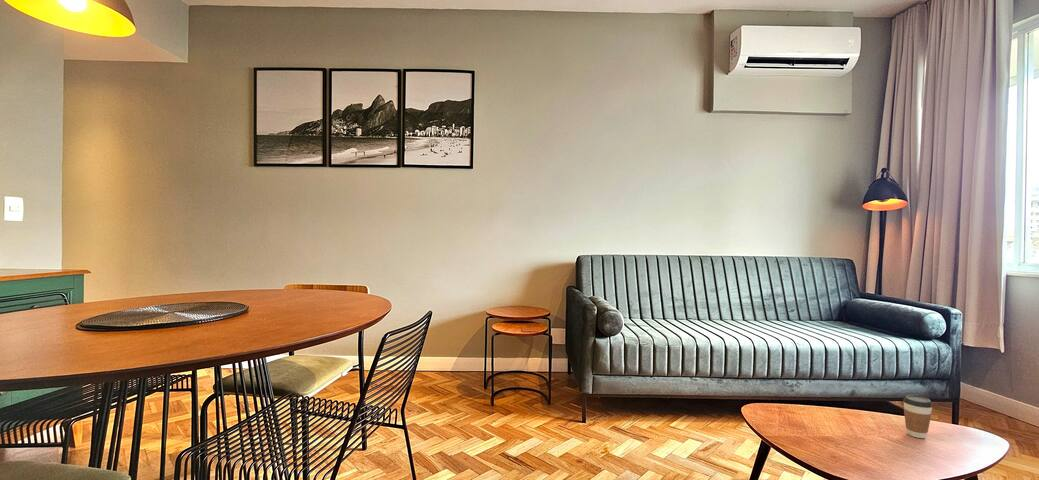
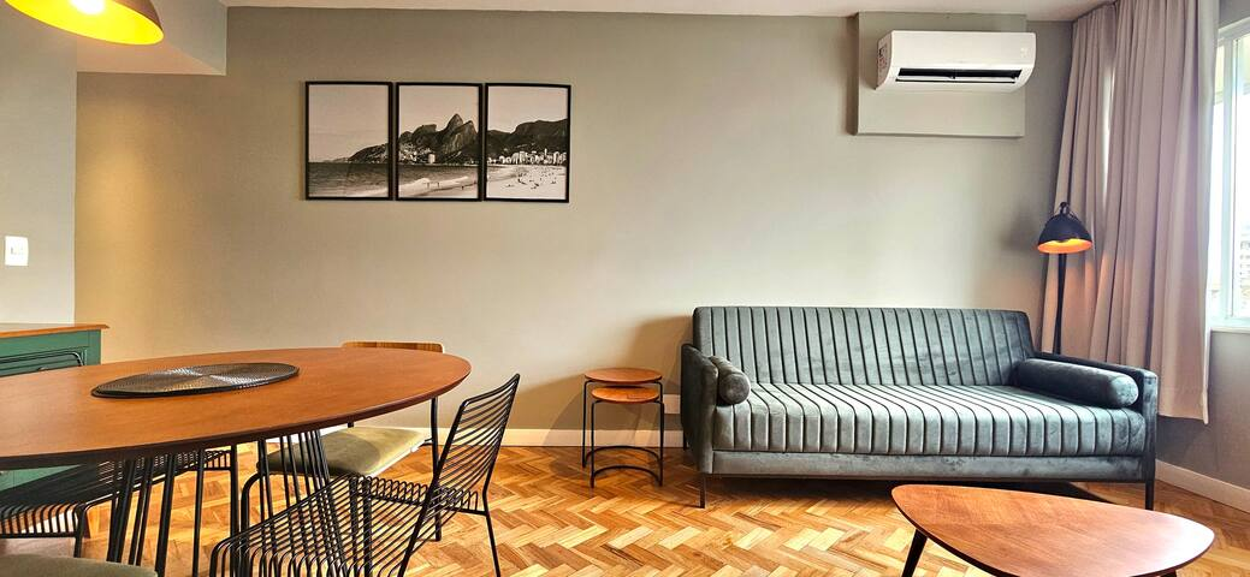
- coffee cup [902,394,934,439]
